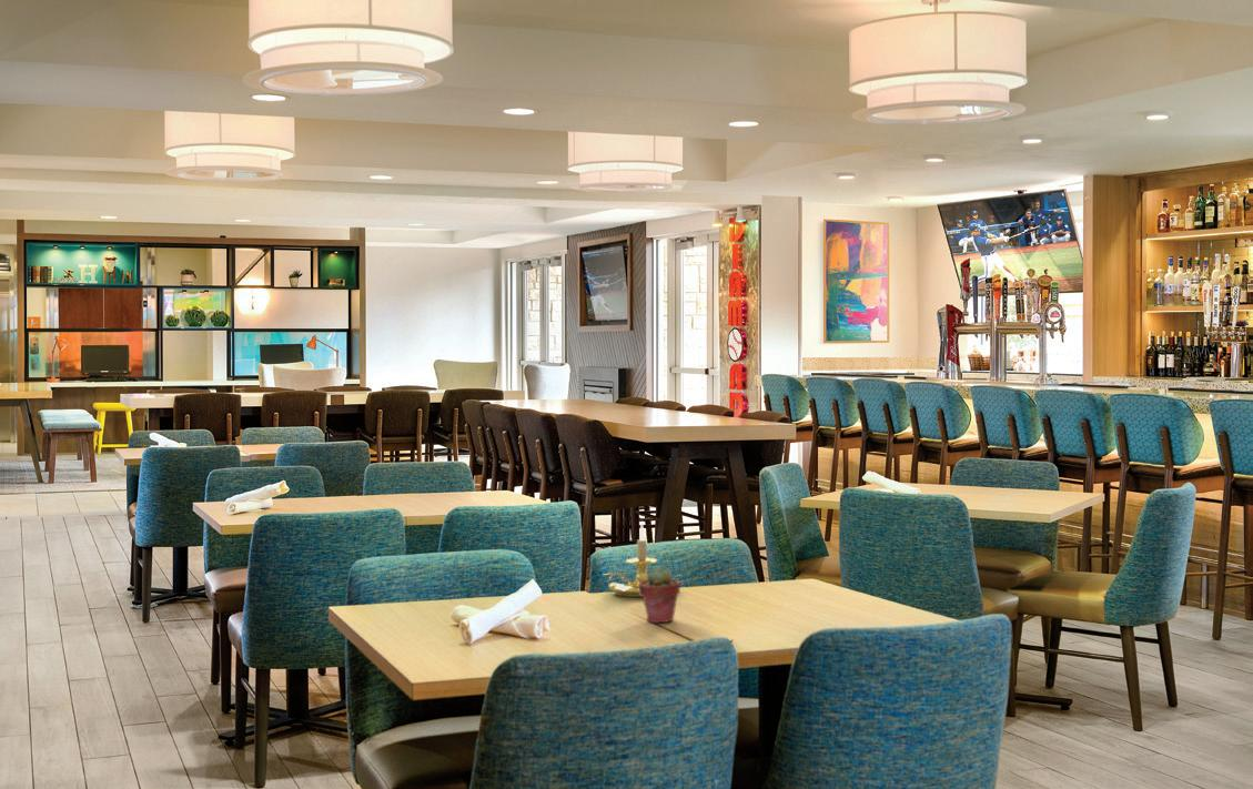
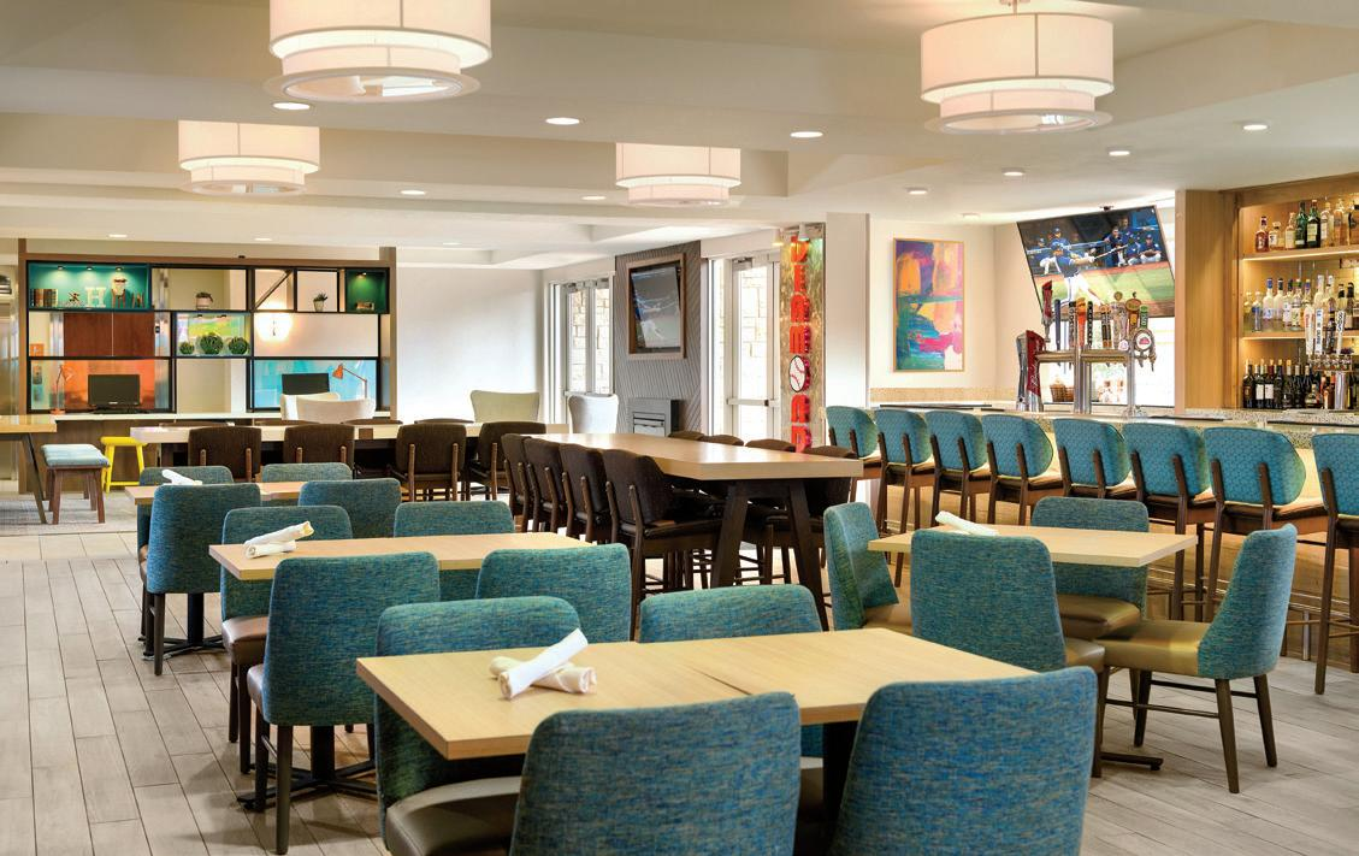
- potted succulent [639,565,681,624]
- candle holder [602,520,659,598]
